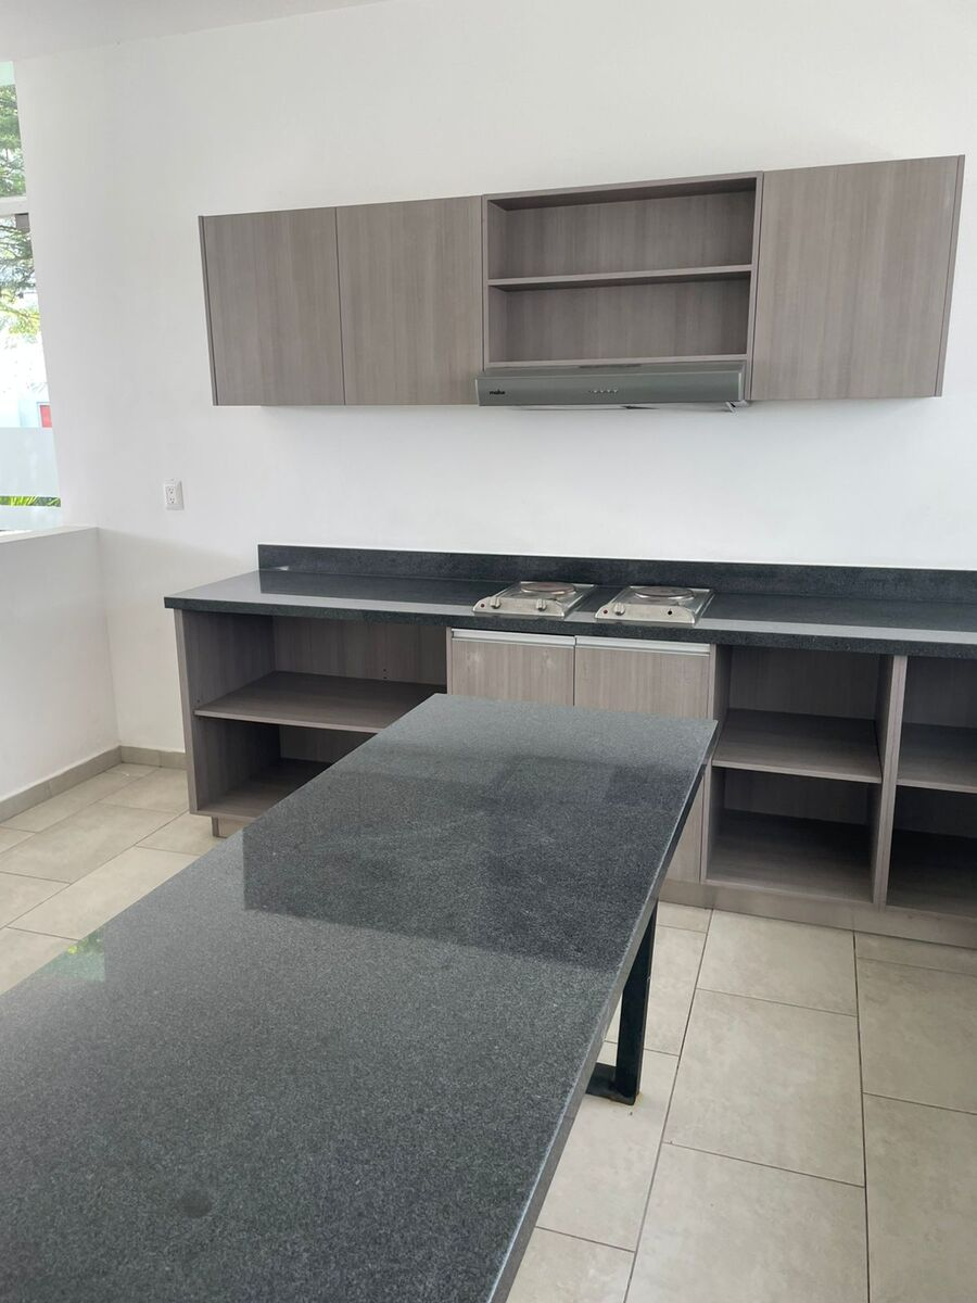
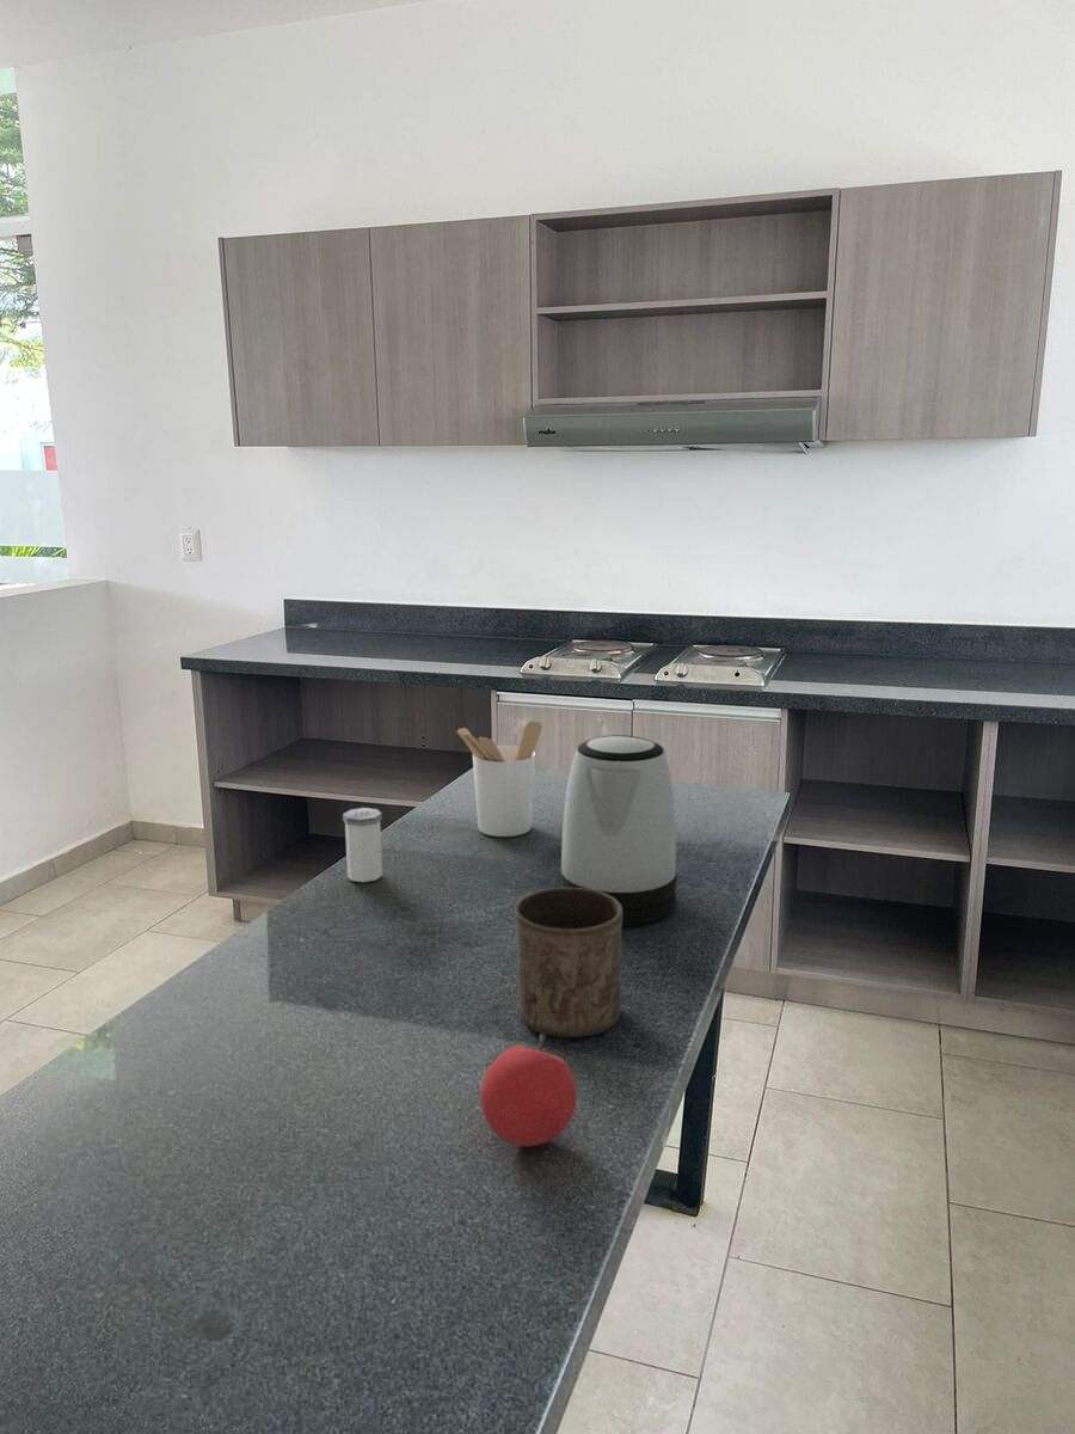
+ utensil holder [455,719,543,838]
+ fruit [479,1034,578,1147]
+ salt shaker [342,807,383,883]
+ kettle [559,734,678,926]
+ cup [514,887,622,1038]
